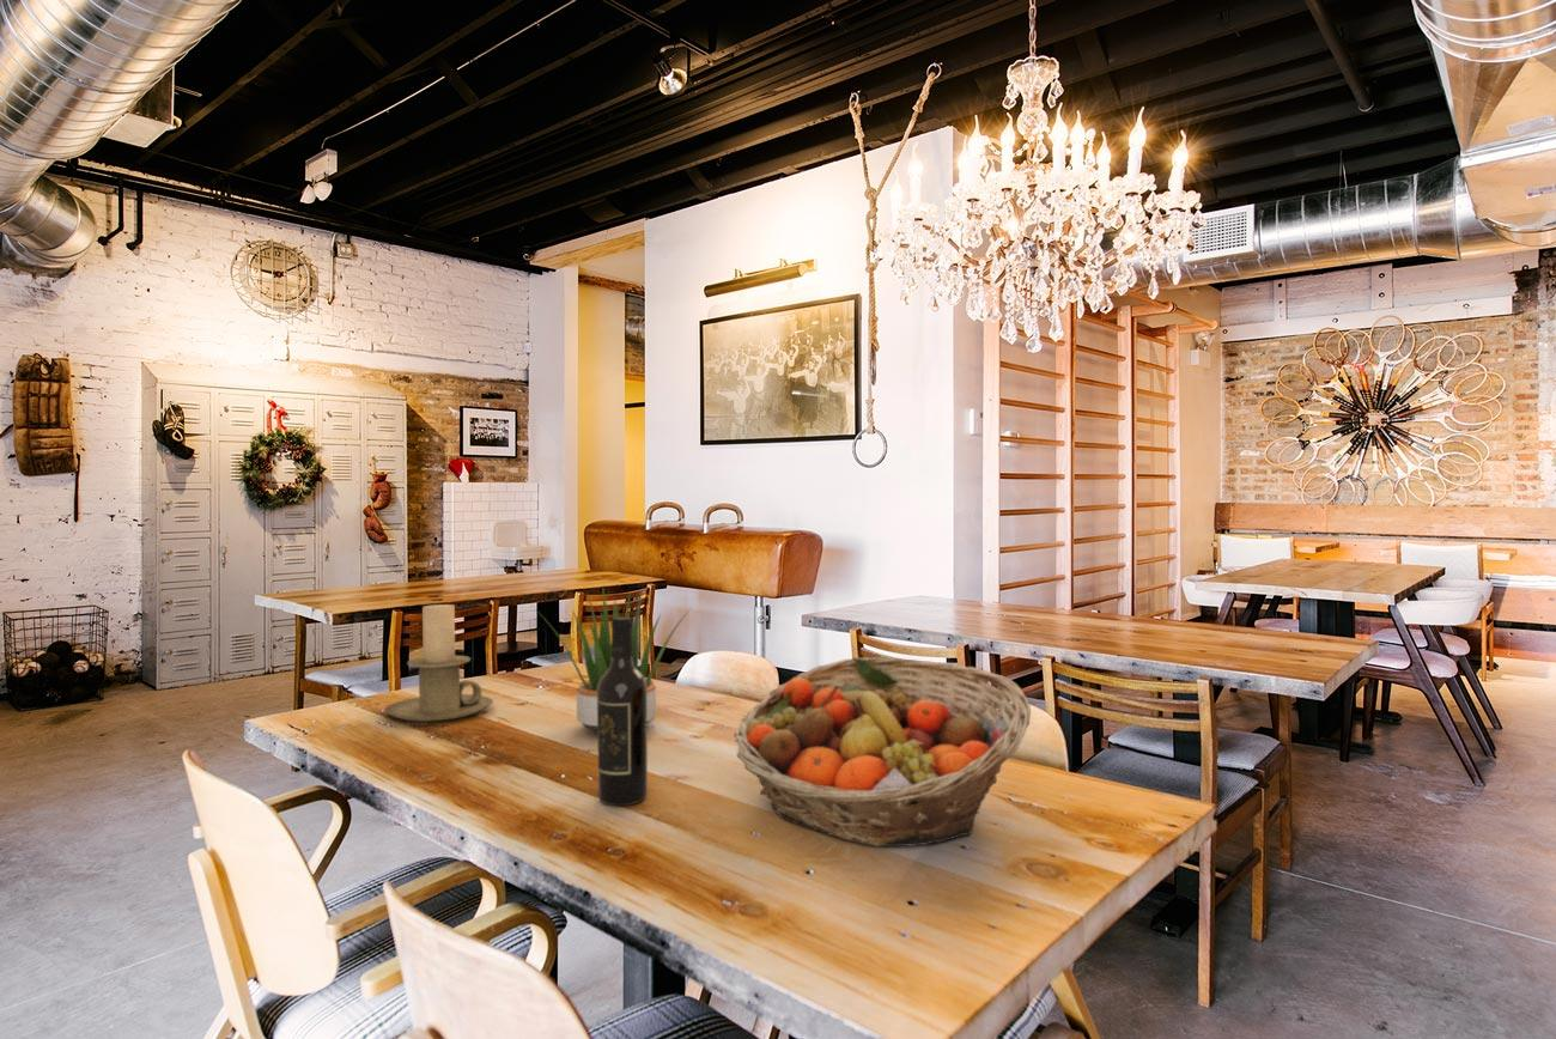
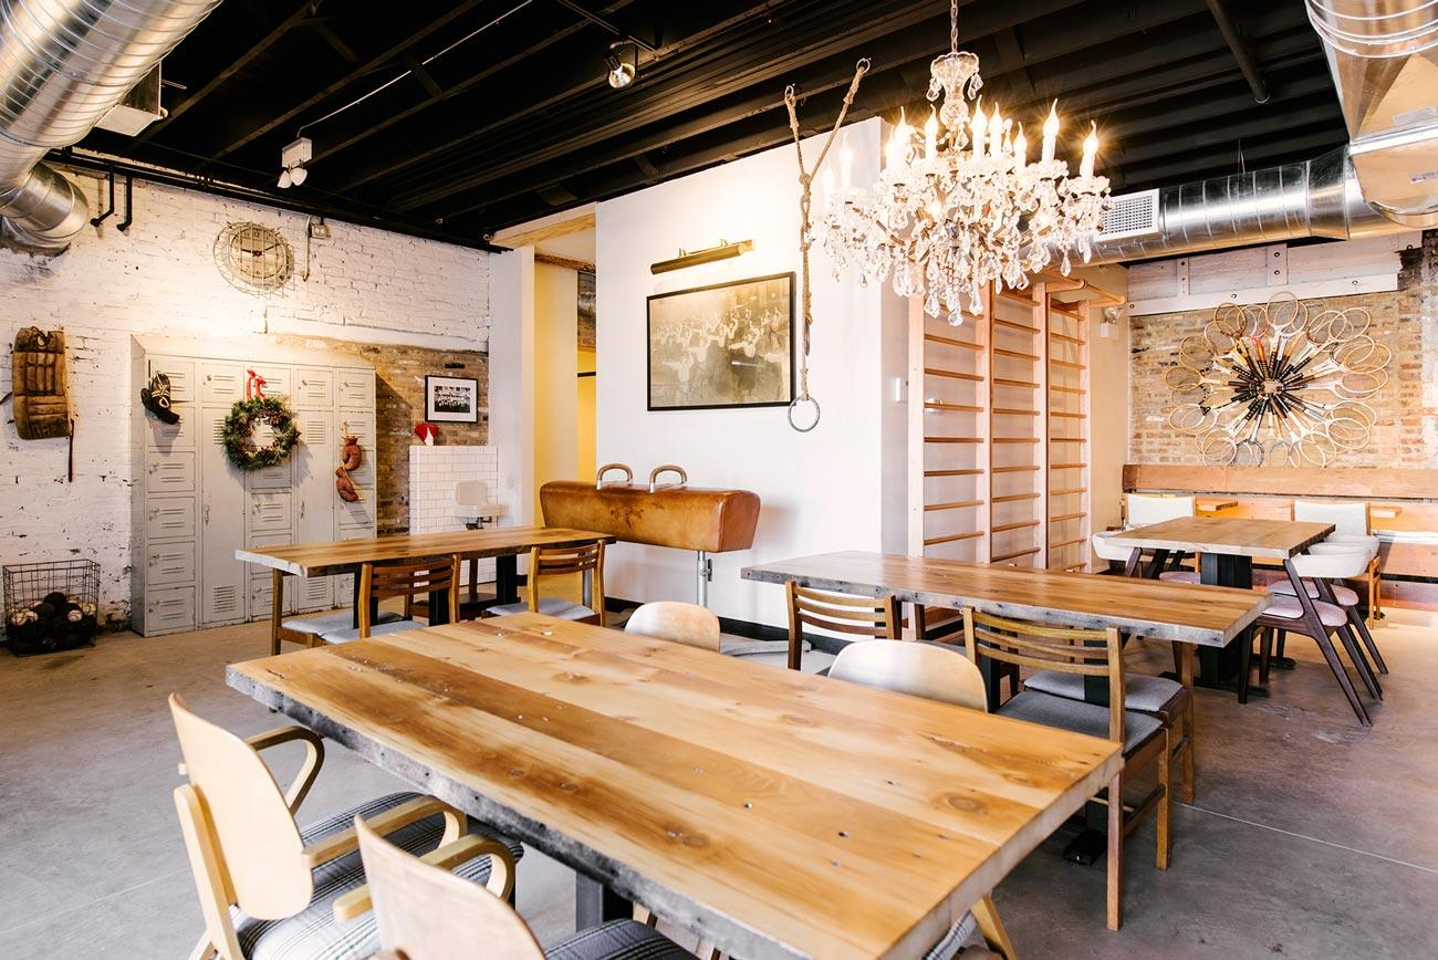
- candle holder [383,603,494,723]
- wine bottle [596,616,649,807]
- potted plant [537,587,693,731]
- fruit basket [734,656,1032,847]
